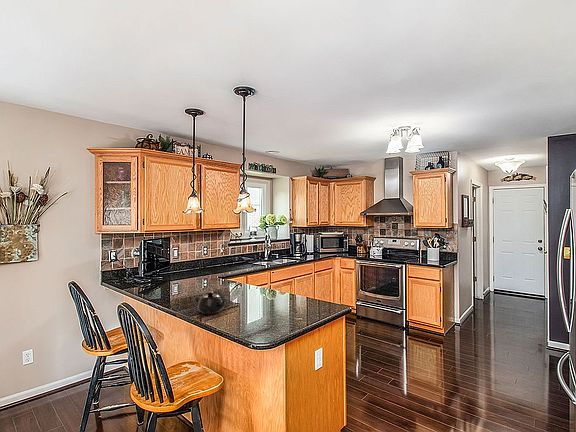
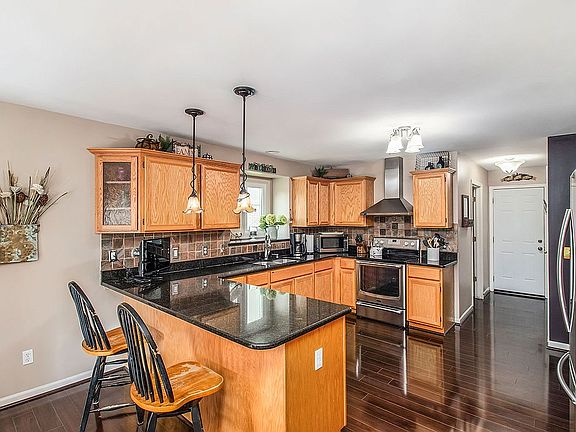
- teapot [195,291,228,315]
